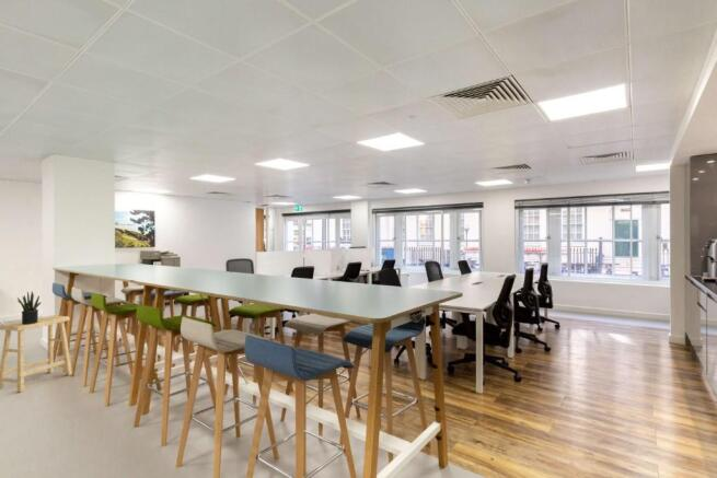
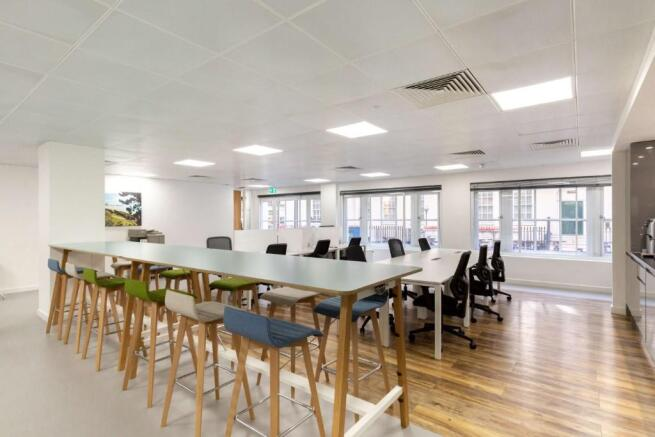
- stool [0,314,73,394]
- potted plant [16,290,43,325]
